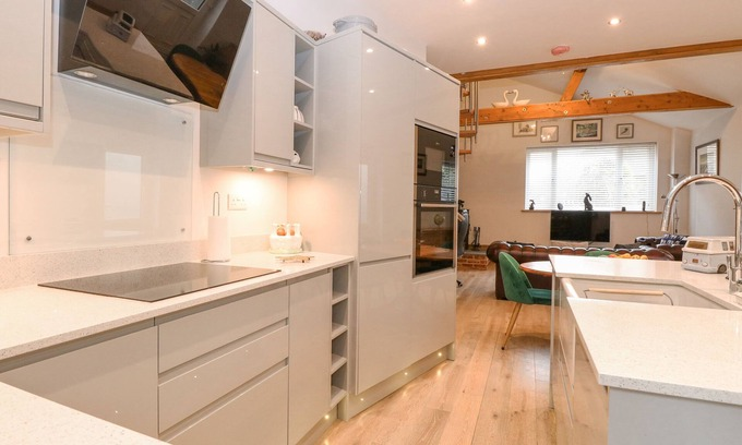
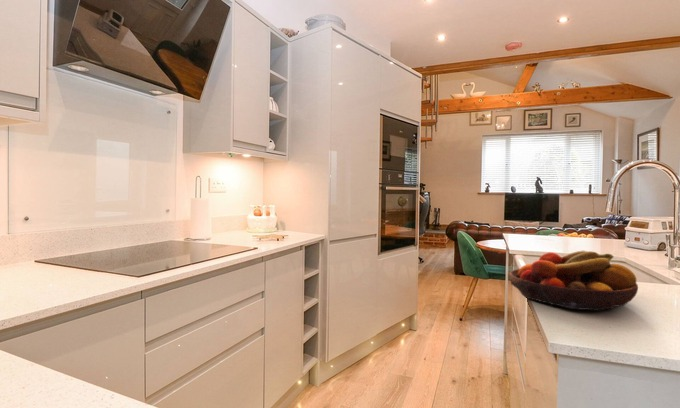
+ fruit bowl [508,249,639,312]
